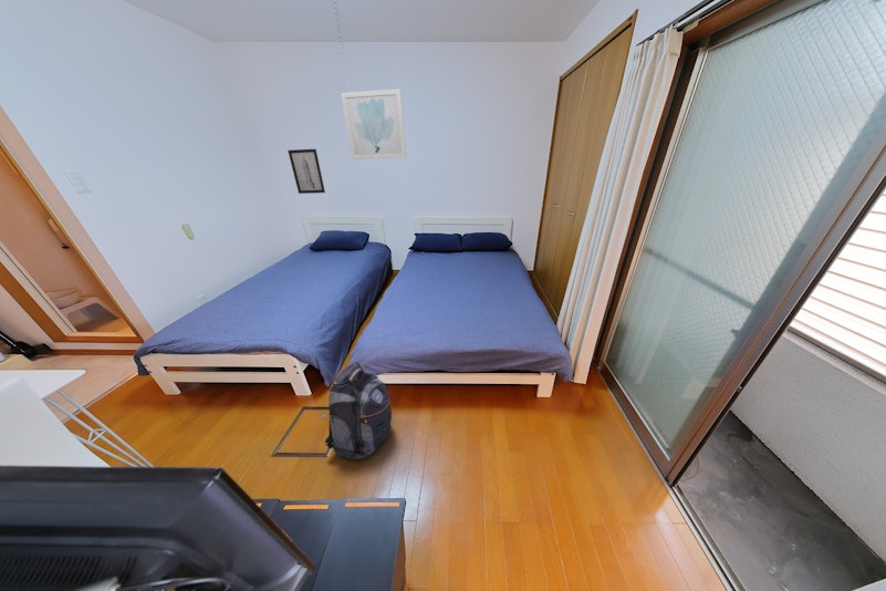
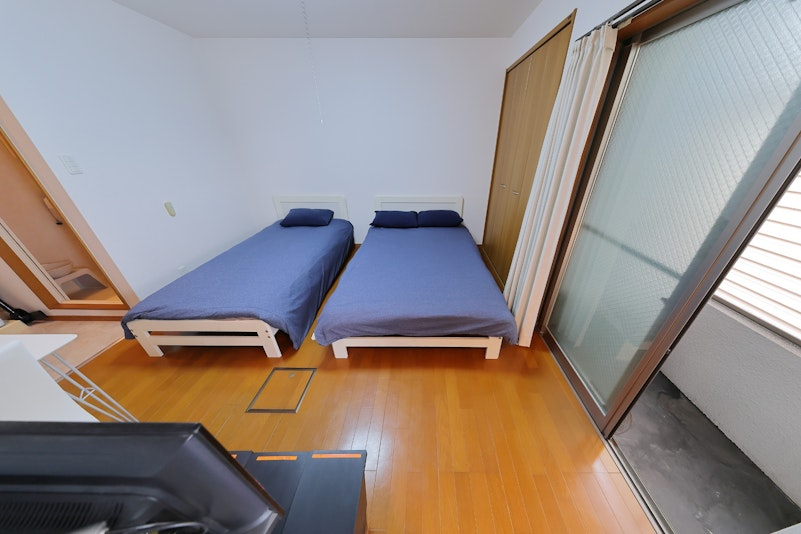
- wall art [340,89,407,160]
- backpack [324,361,393,460]
- wall art [286,148,326,195]
